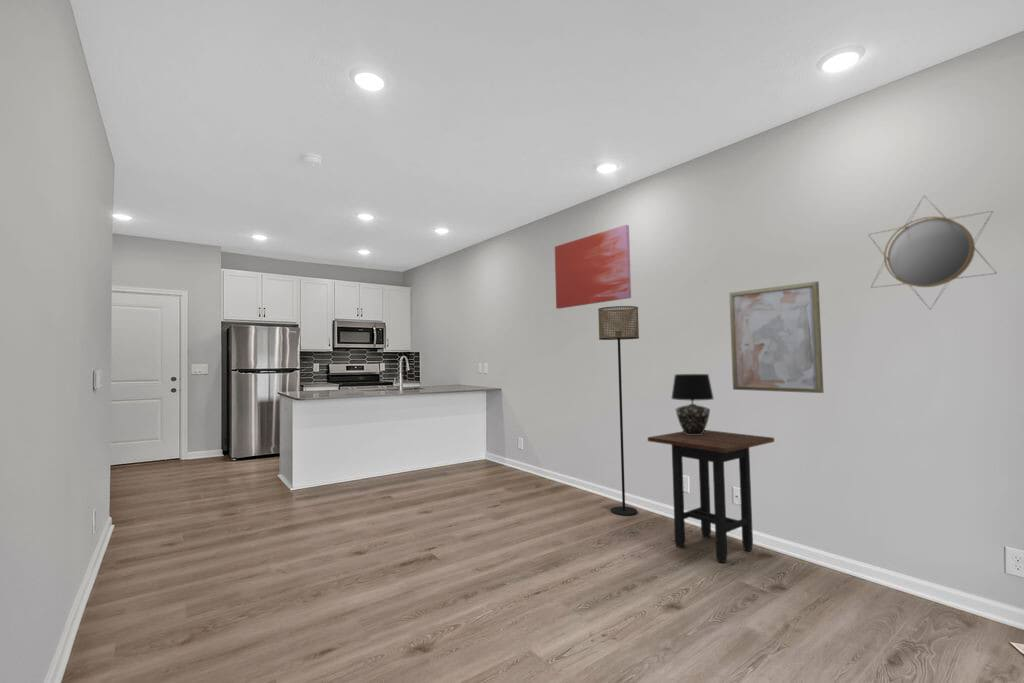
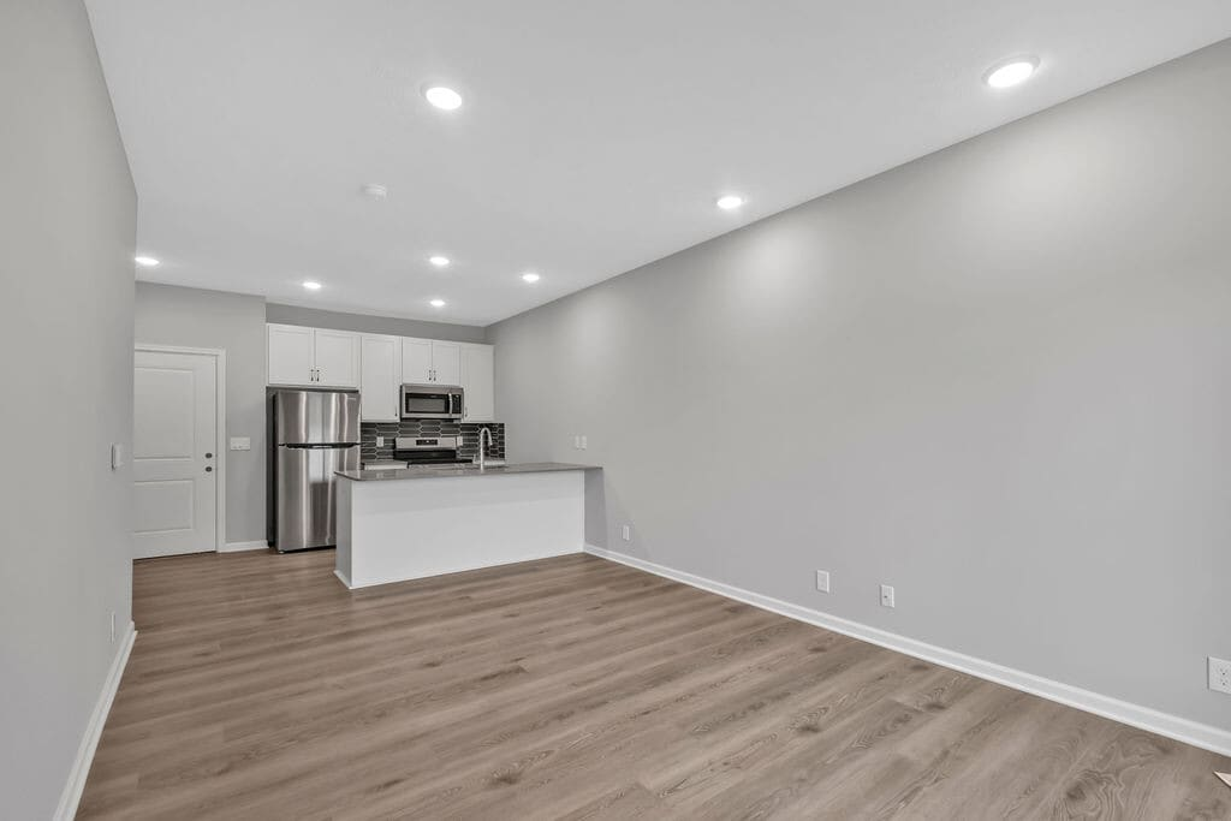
- side table [647,429,775,564]
- wall art [728,280,824,394]
- home mirror [867,194,998,311]
- table lamp [670,373,715,435]
- floor lamp [597,305,640,516]
- wall art [554,224,632,310]
